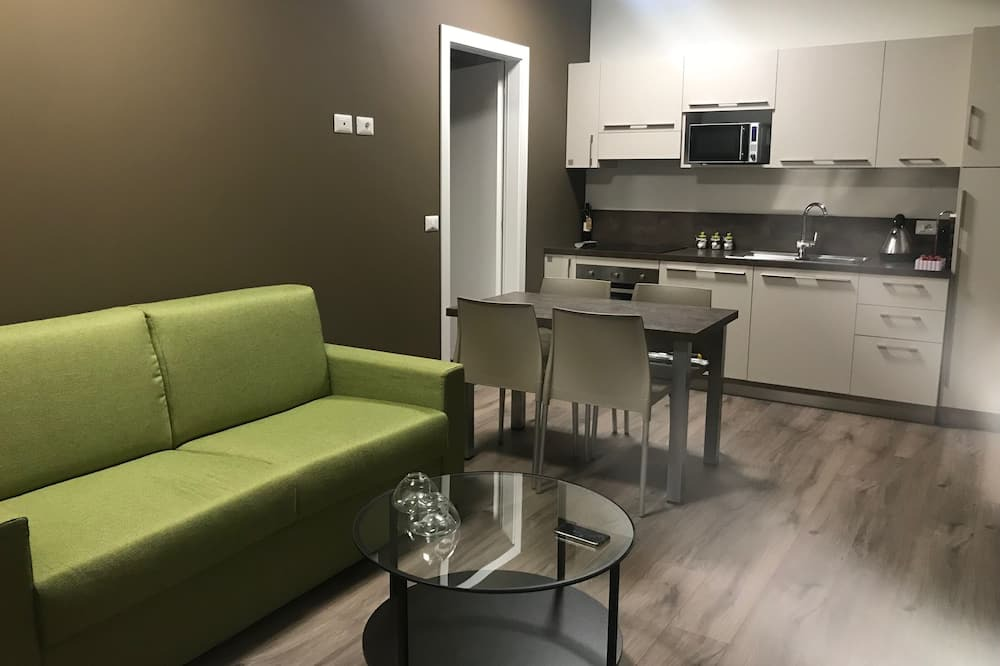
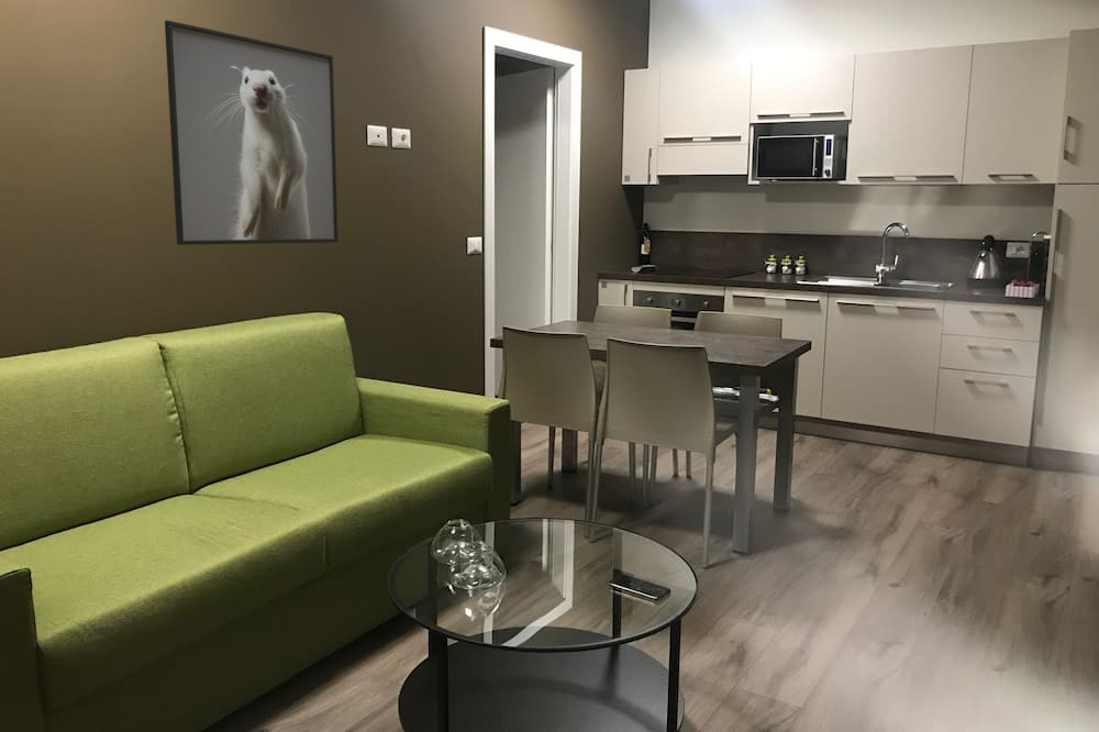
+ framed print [164,19,338,246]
